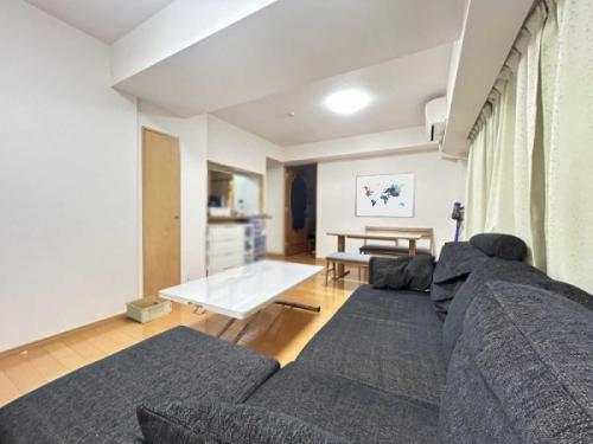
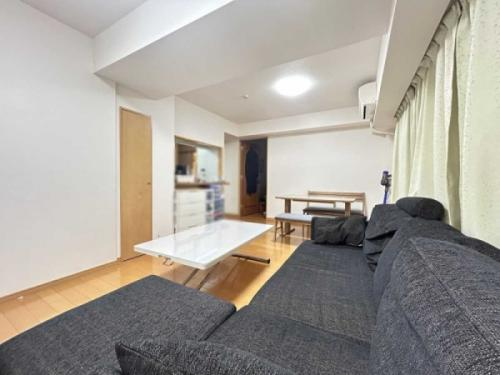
- wall art [353,170,417,219]
- storage bin [125,294,173,324]
